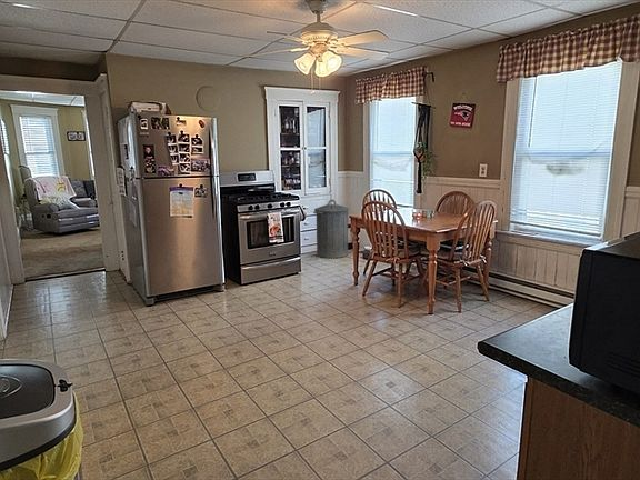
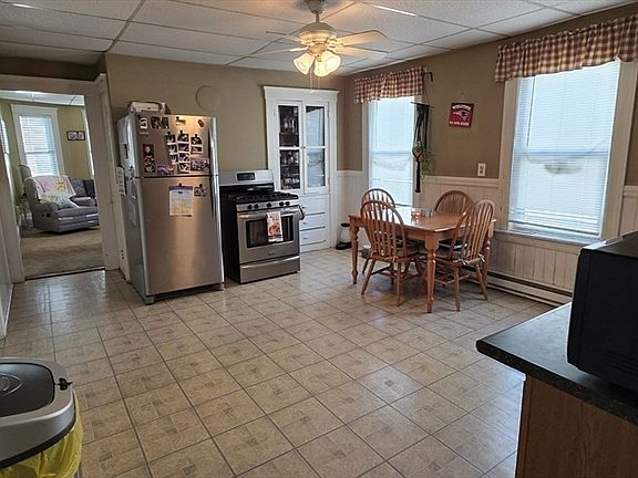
- trash can [312,199,351,259]
